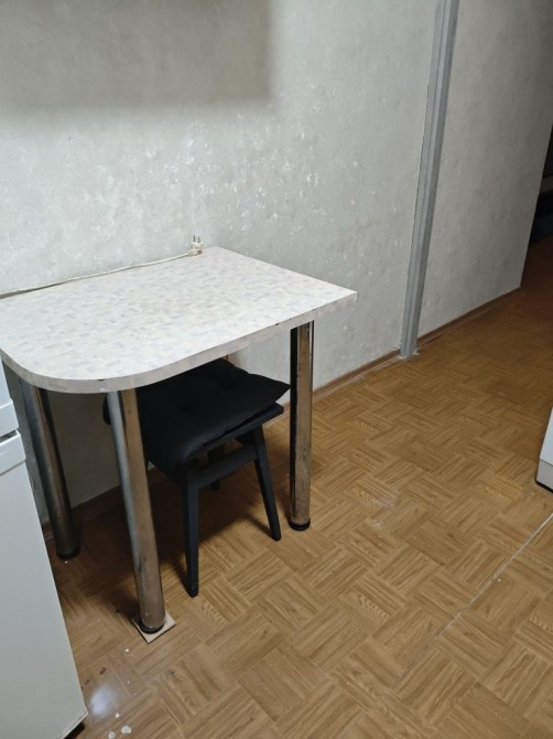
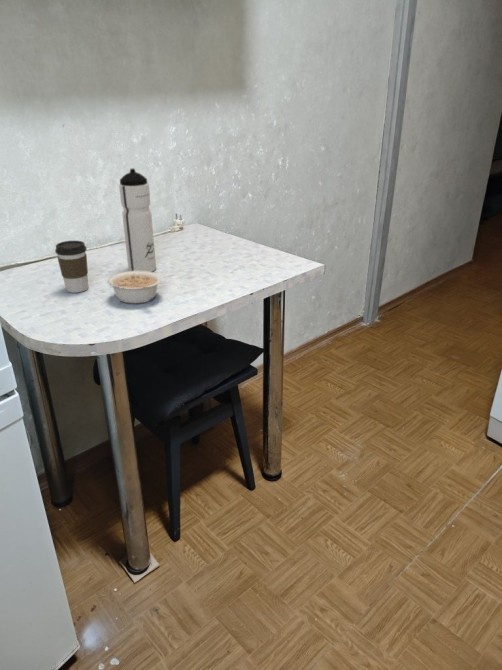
+ legume [106,270,163,305]
+ coffee cup [54,240,89,294]
+ water bottle [118,168,157,272]
